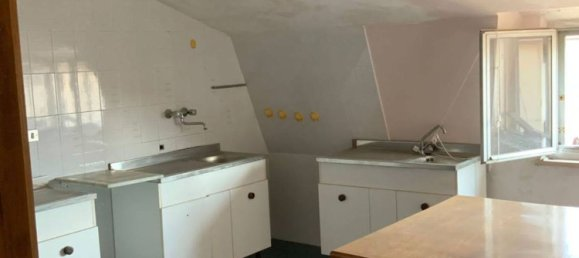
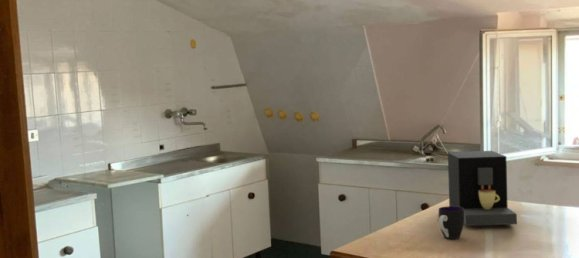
+ cup [438,206,465,240]
+ coffee maker [447,150,518,227]
